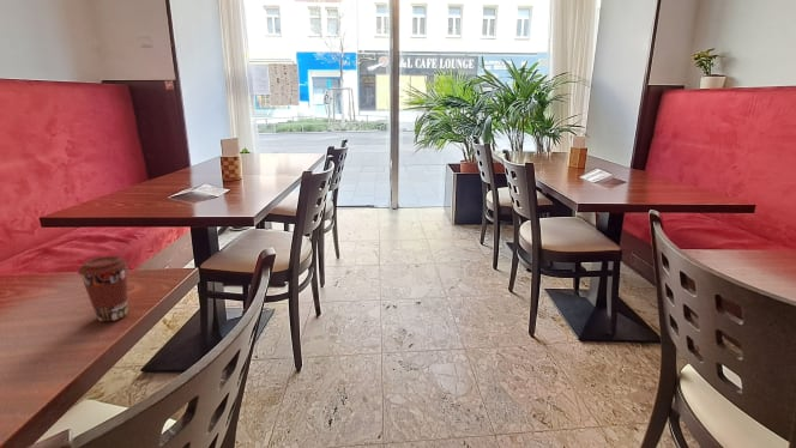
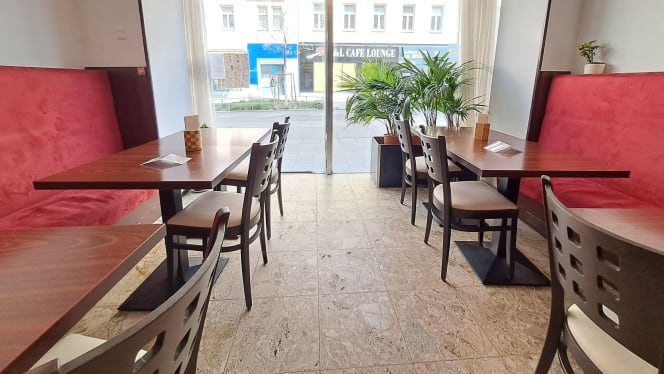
- coffee cup [77,254,129,322]
